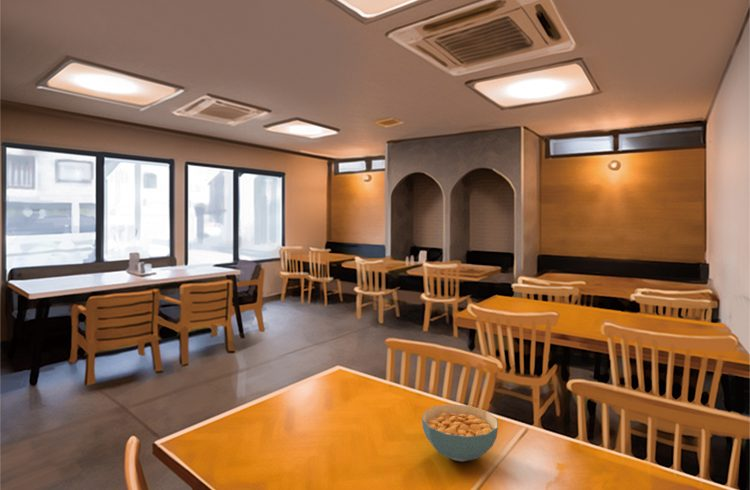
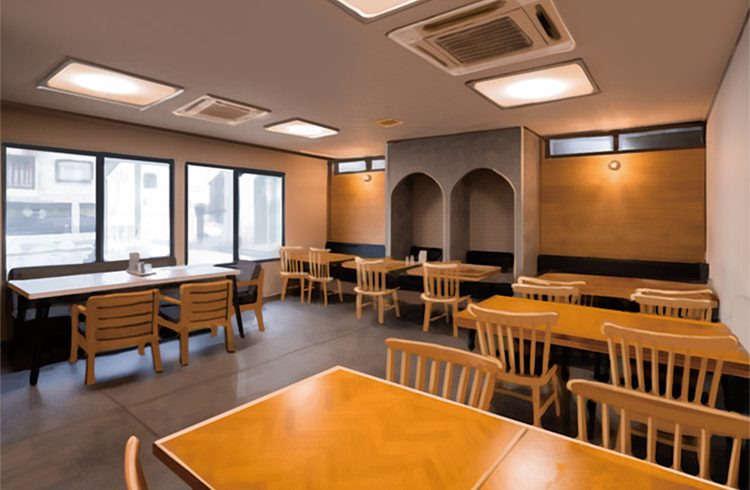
- cereal bowl [421,403,499,463]
